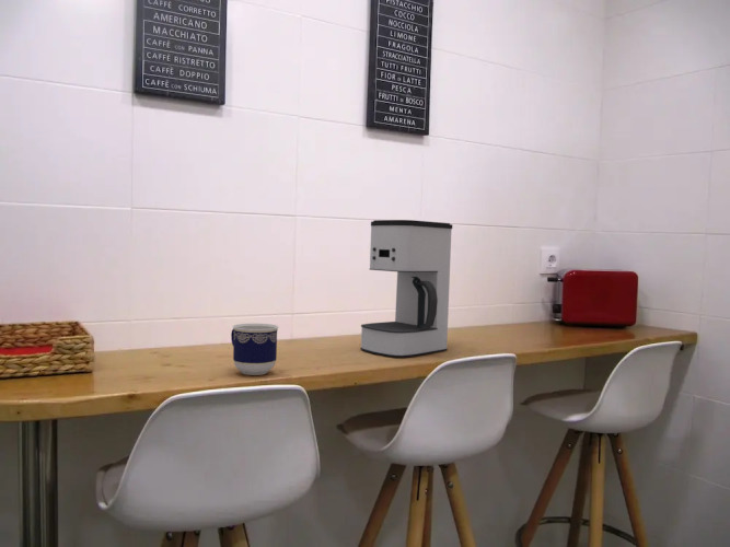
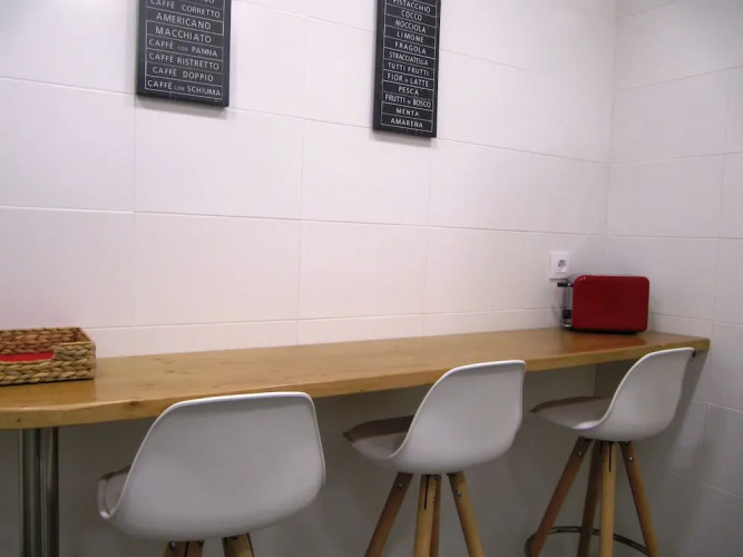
- cup [230,323,279,376]
- coffee maker [360,219,453,359]
